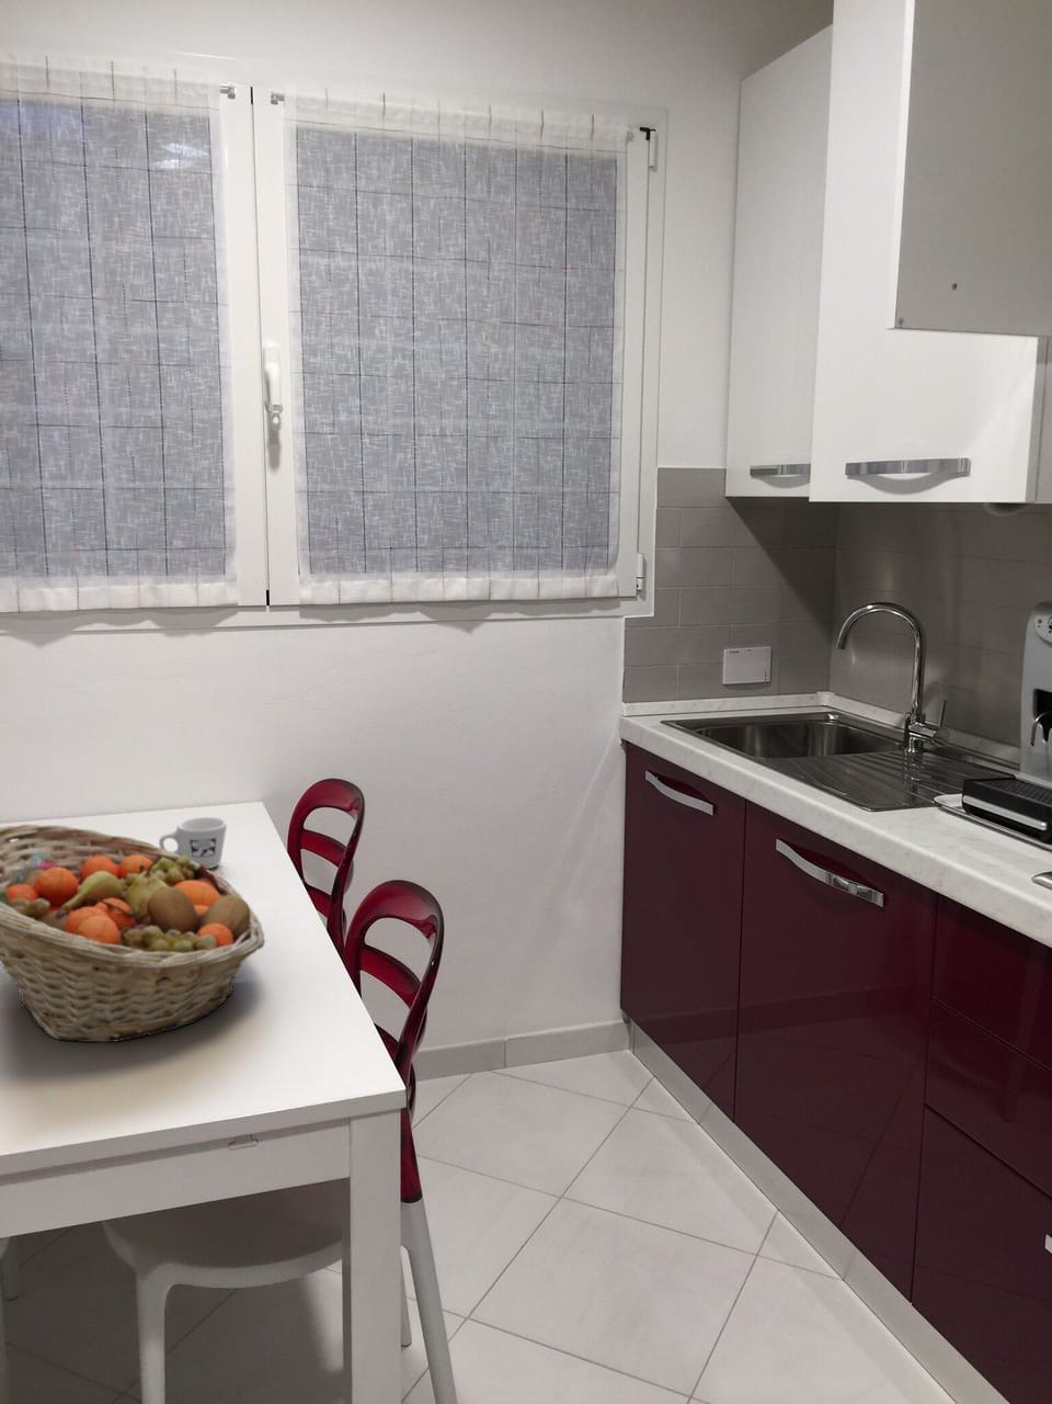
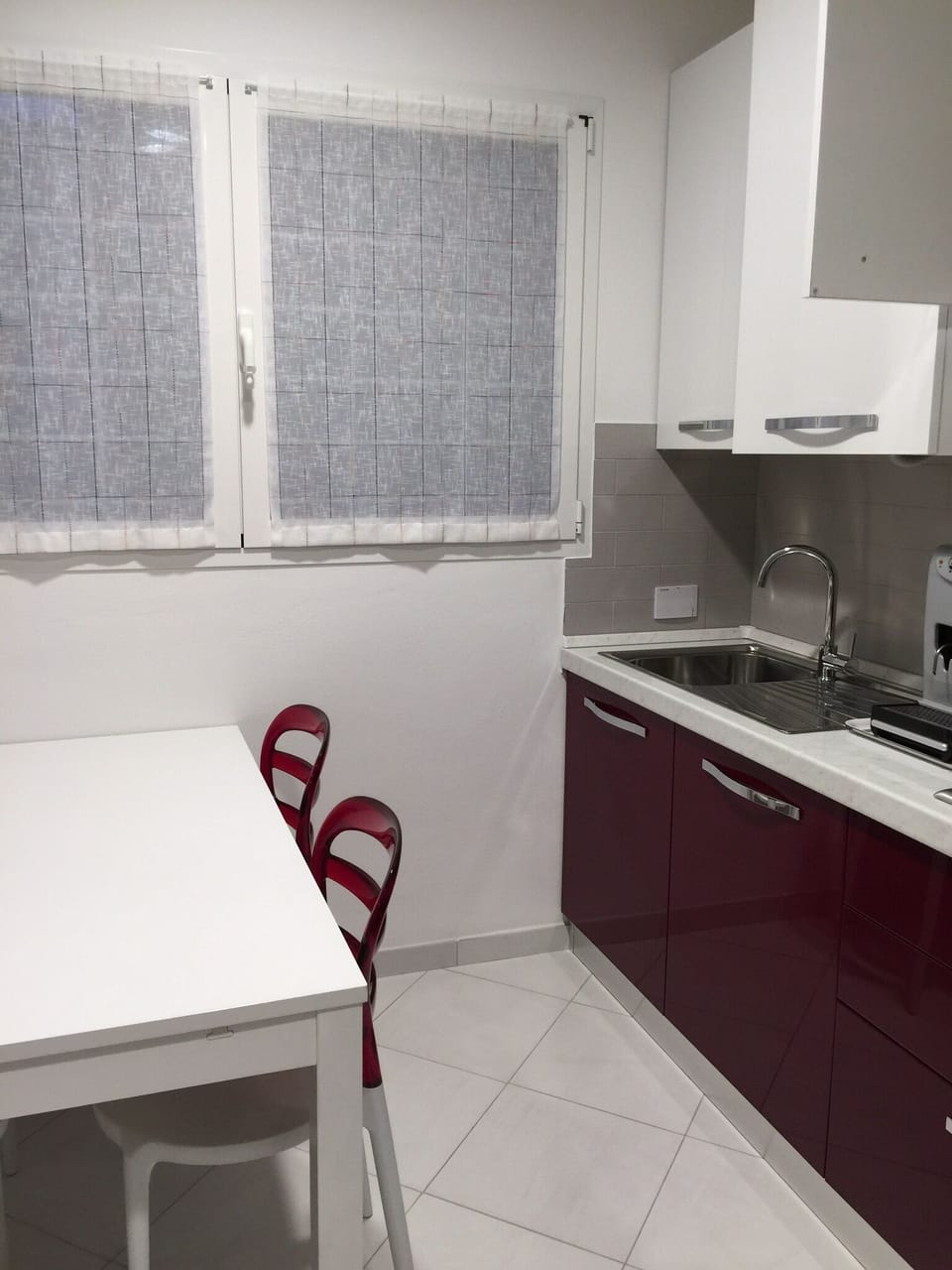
- fruit basket [0,824,266,1044]
- mug [158,816,228,870]
